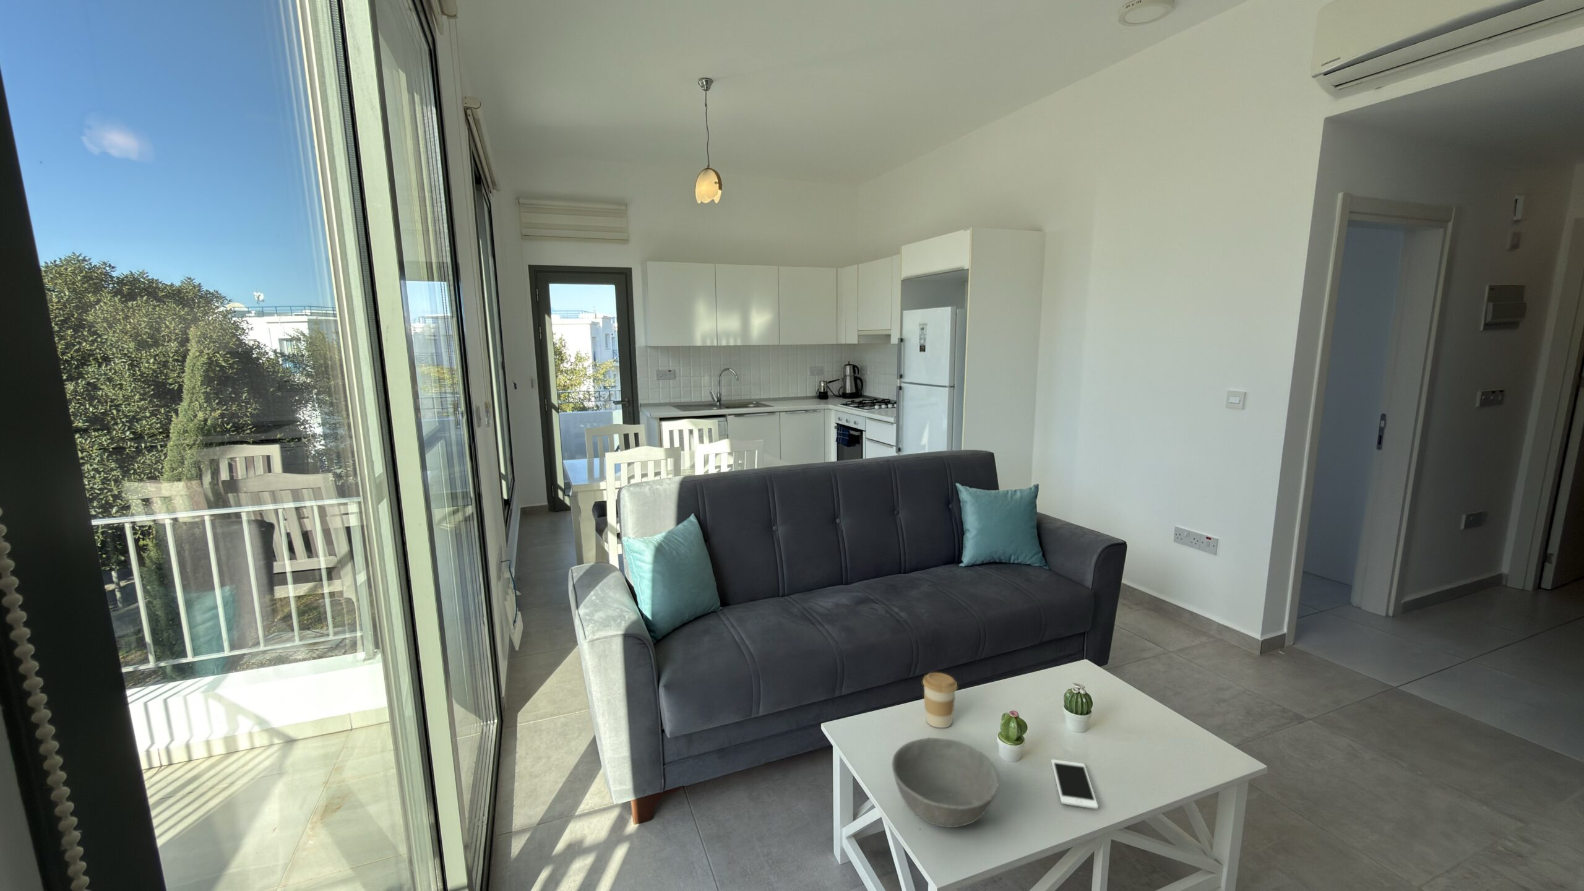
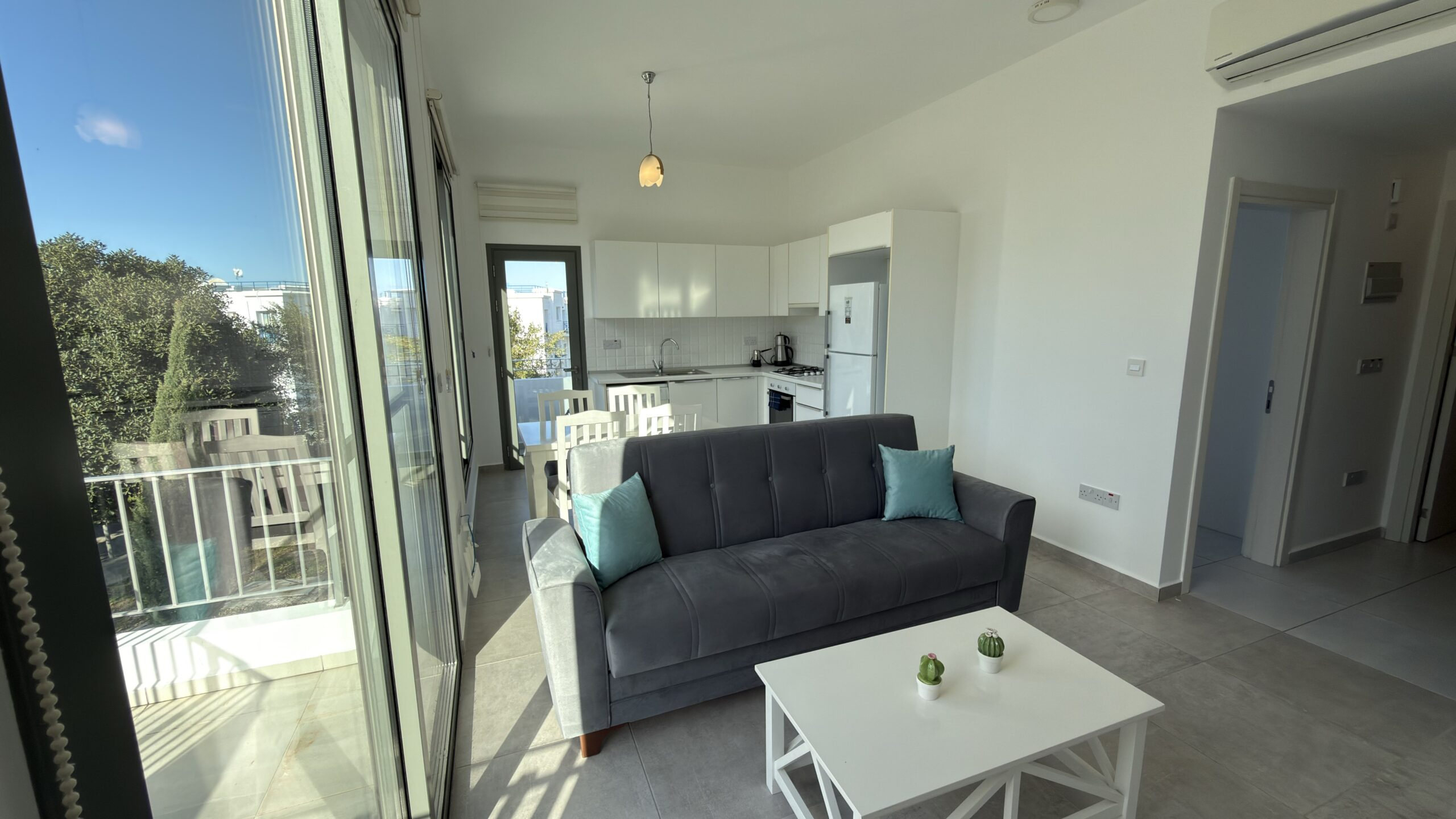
- coffee cup [921,672,957,728]
- cell phone [1051,758,1099,809]
- bowl [891,738,1001,828]
